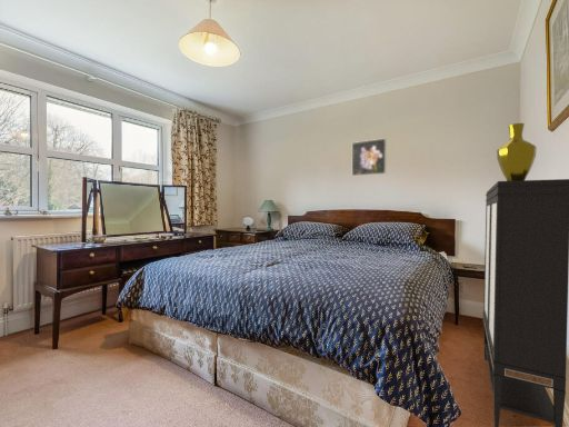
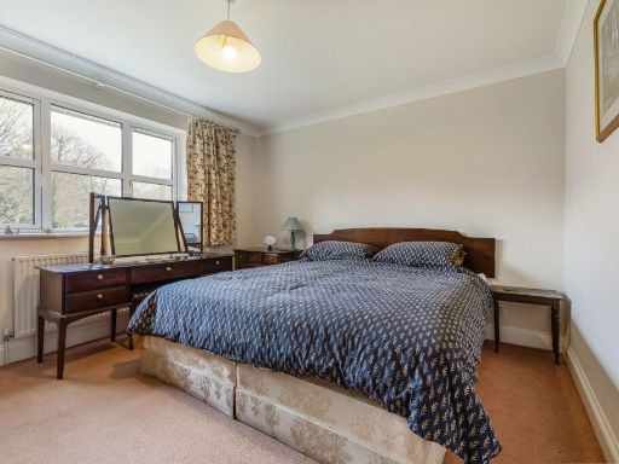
- storage cabinet [481,178,569,427]
- vase [496,122,538,181]
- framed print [351,137,388,177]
